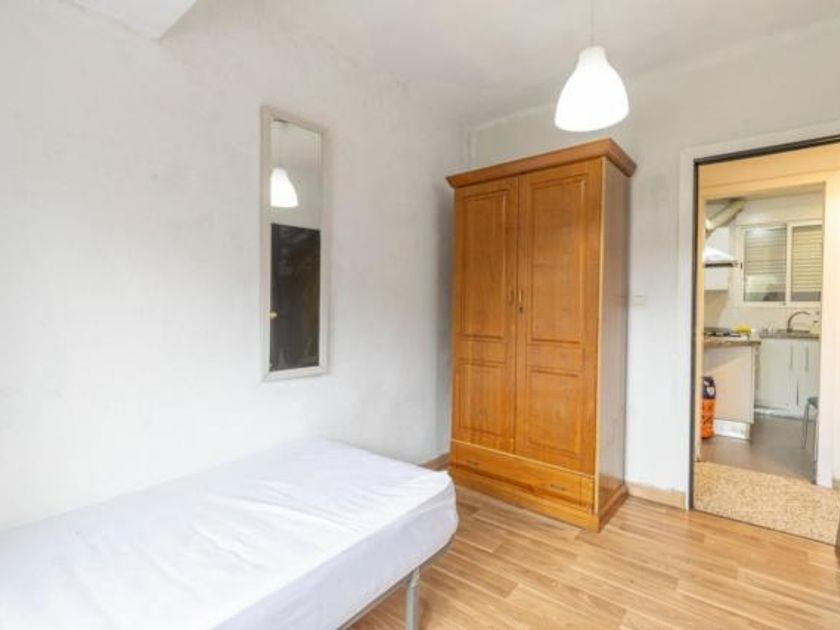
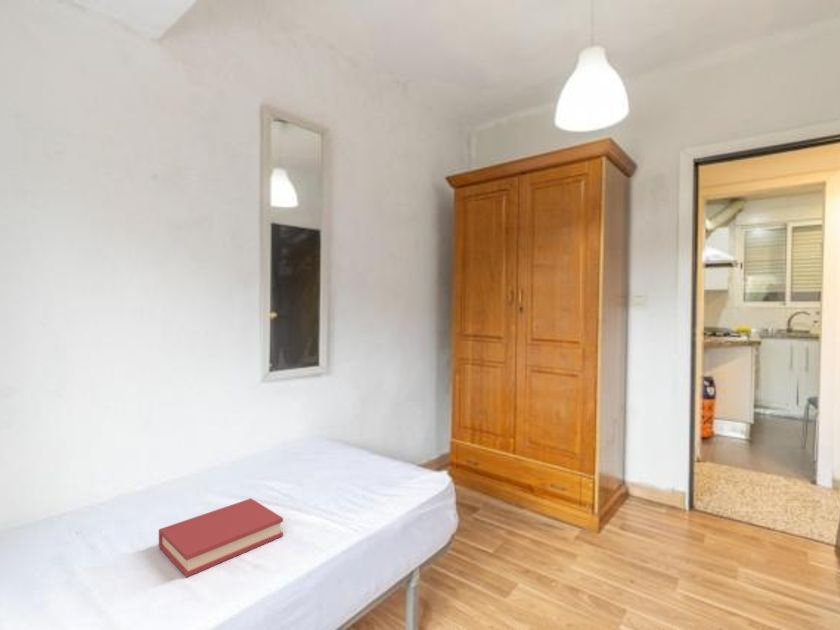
+ hardback book [158,497,284,578]
